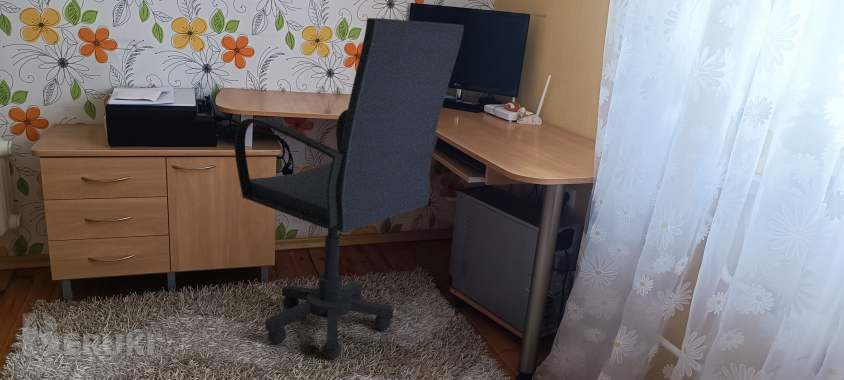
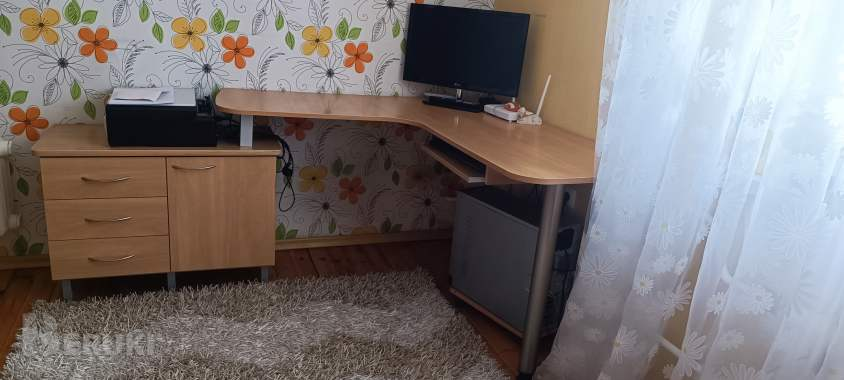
- office chair [233,17,465,360]
